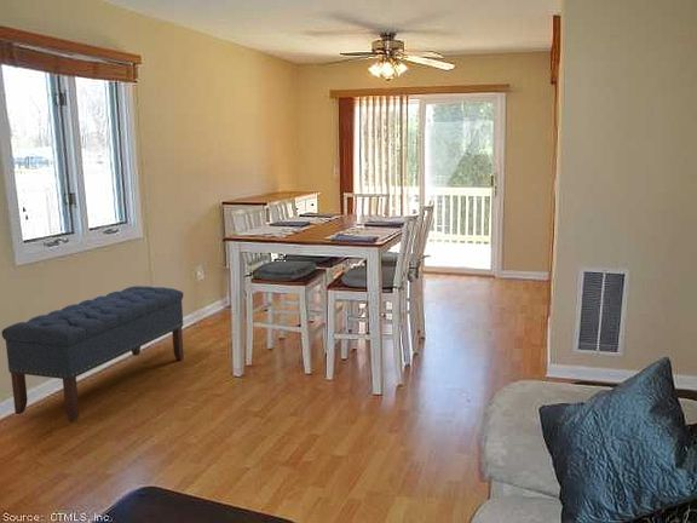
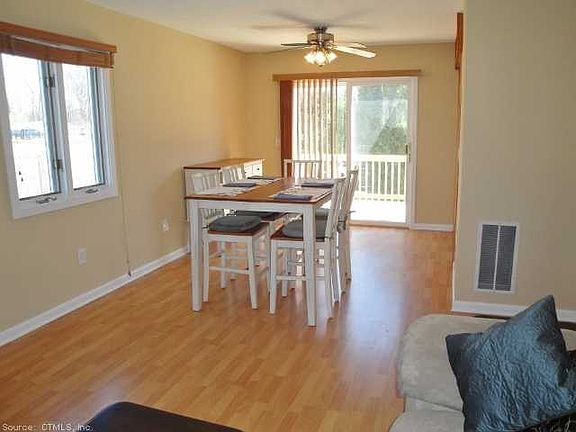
- bench [0,285,185,424]
